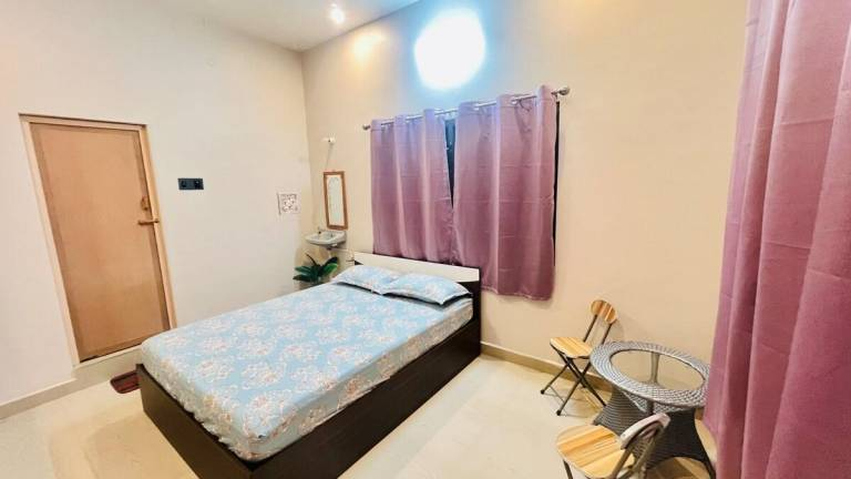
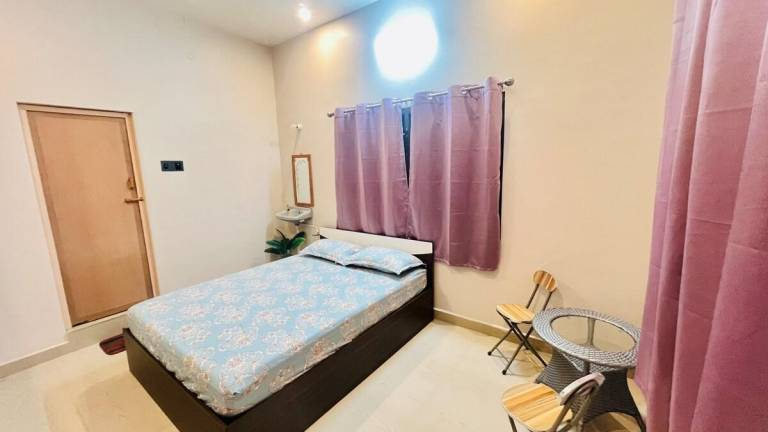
- wall ornament [276,191,300,216]
